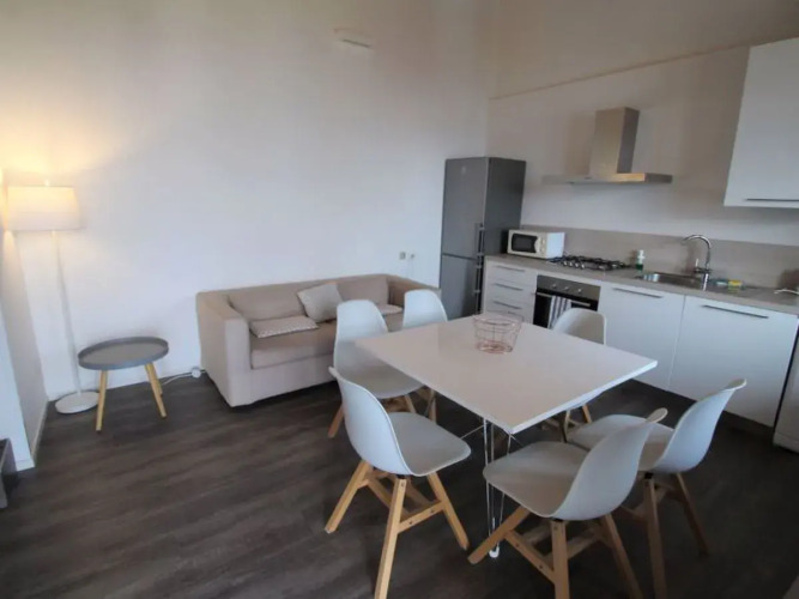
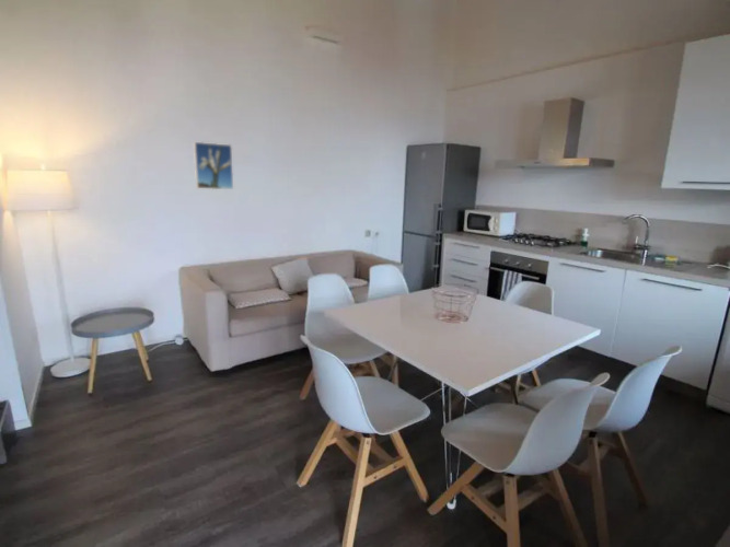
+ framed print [193,141,234,190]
